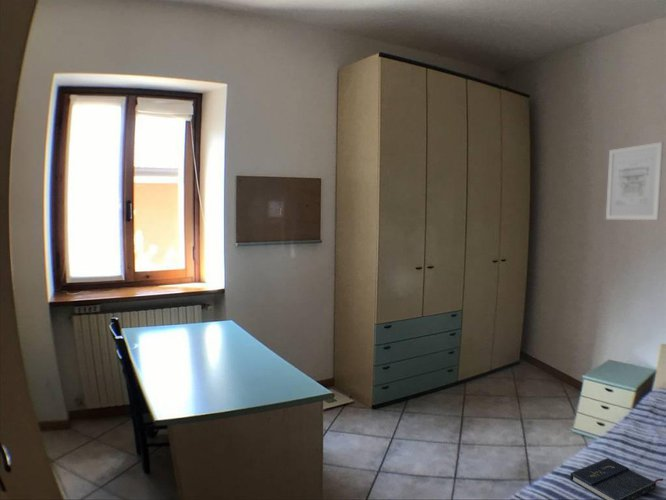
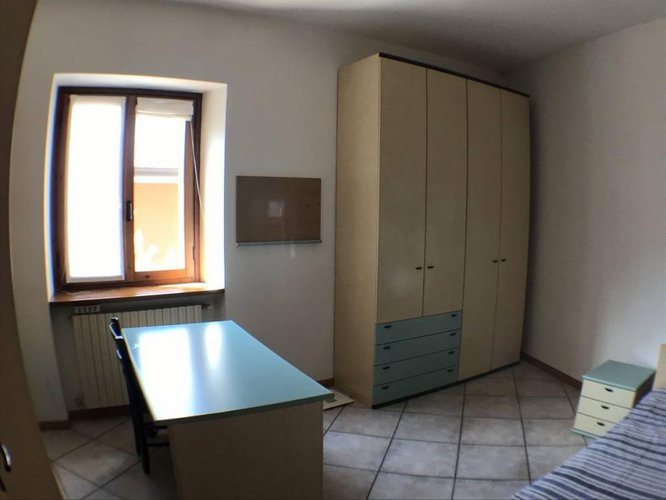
- wall art [605,141,664,221]
- book [569,457,664,500]
